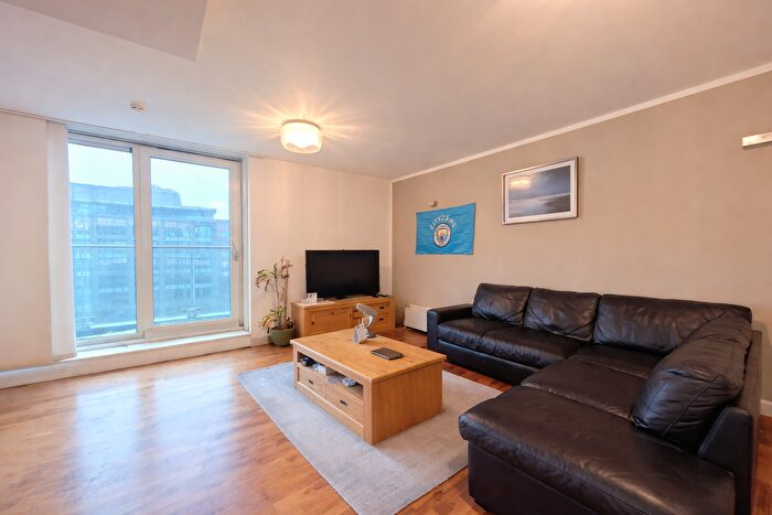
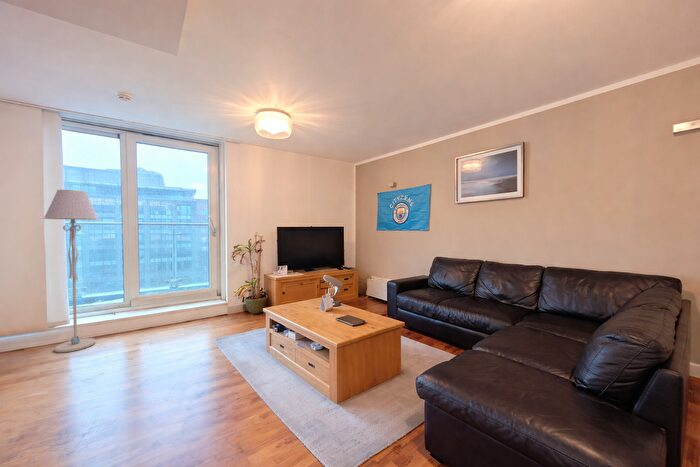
+ floor lamp [43,189,100,354]
